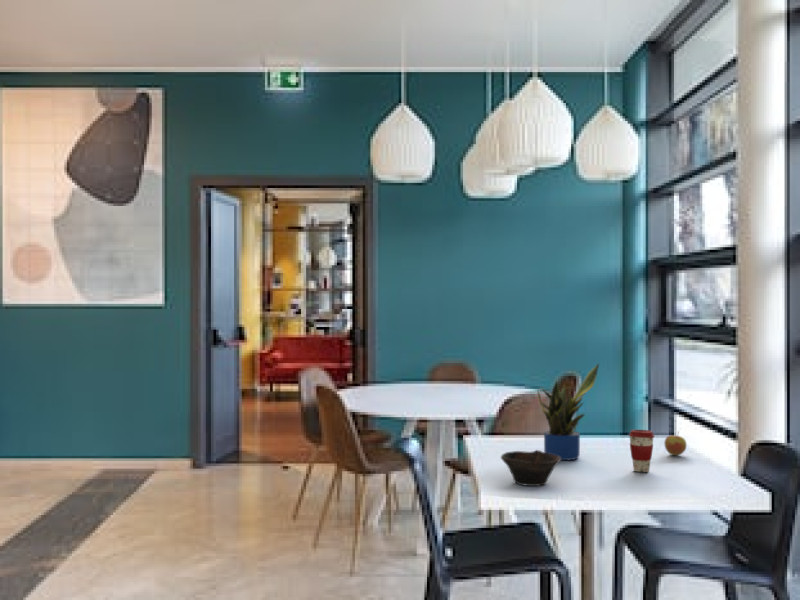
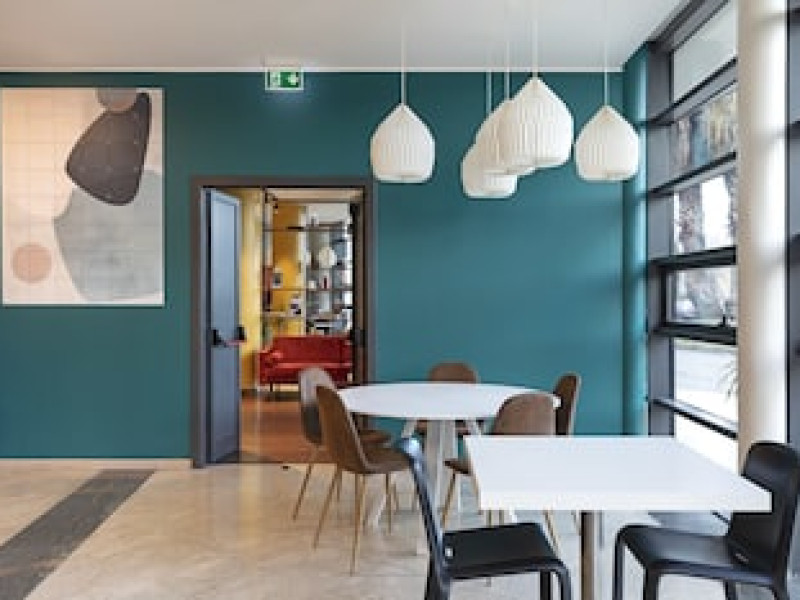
- potted plant [536,363,600,461]
- bowl [500,449,562,487]
- apple [663,430,688,456]
- coffee cup [628,429,656,473]
